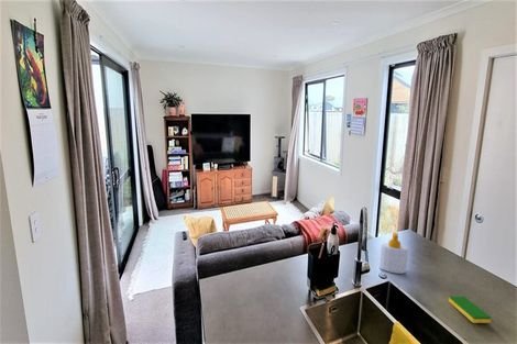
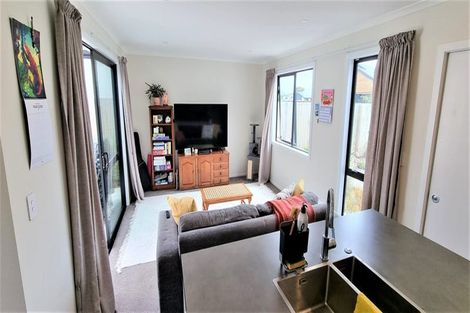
- soap bottle [377,232,409,275]
- dish sponge [448,296,492,324]
